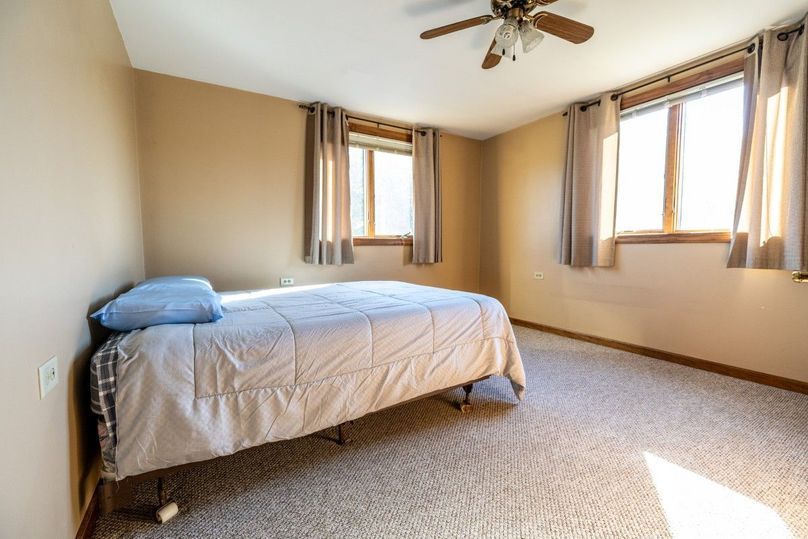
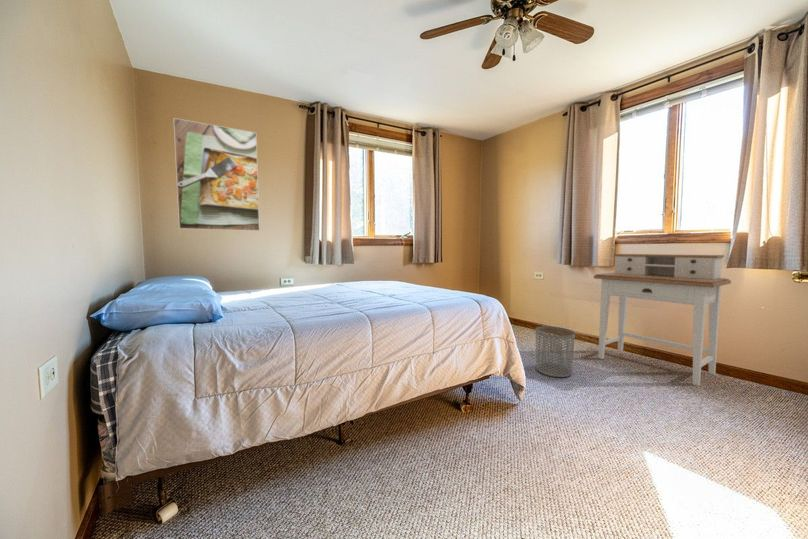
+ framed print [173,117,261,232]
+ waste bin [534,325,576,378]
+ desk [593,253,732,387]
